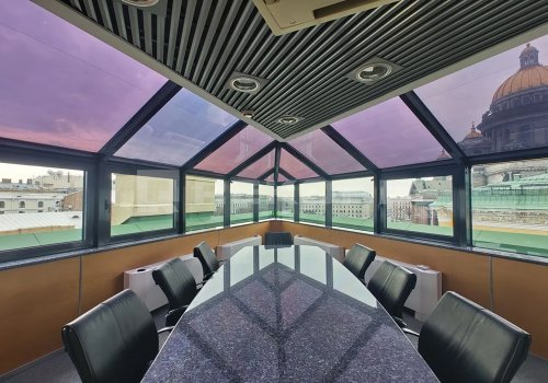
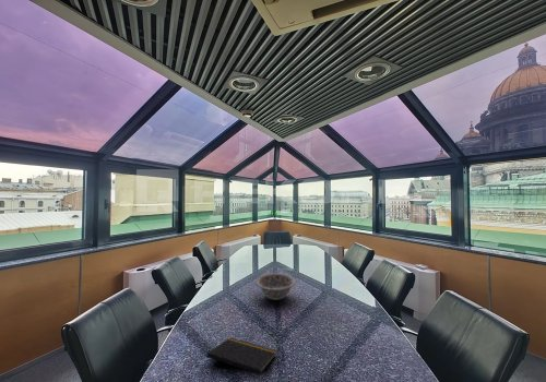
+ notepad [205,336,277,382]
+ decorative bowl [254,272,297,301]
